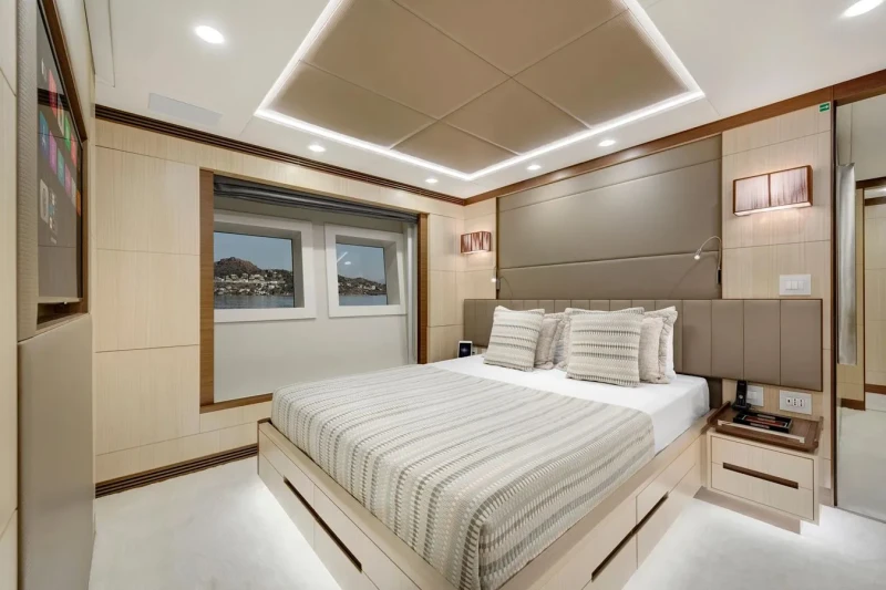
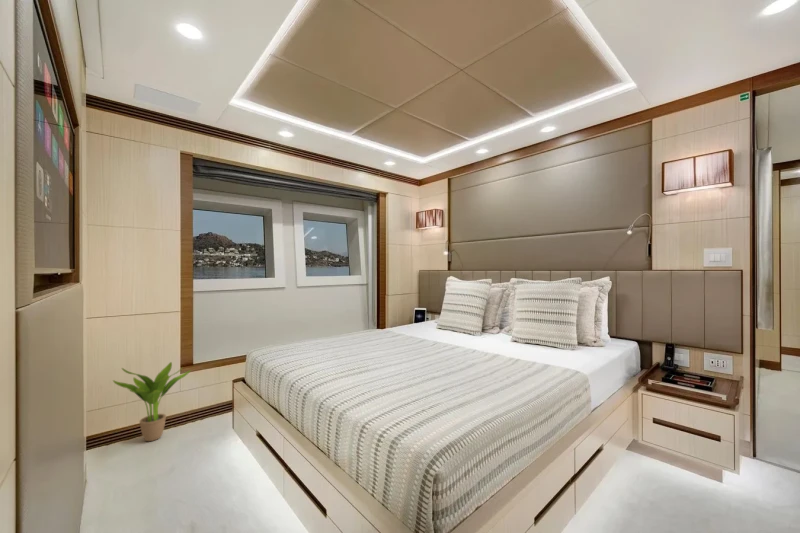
+ potted plant [112,361,192,442]
